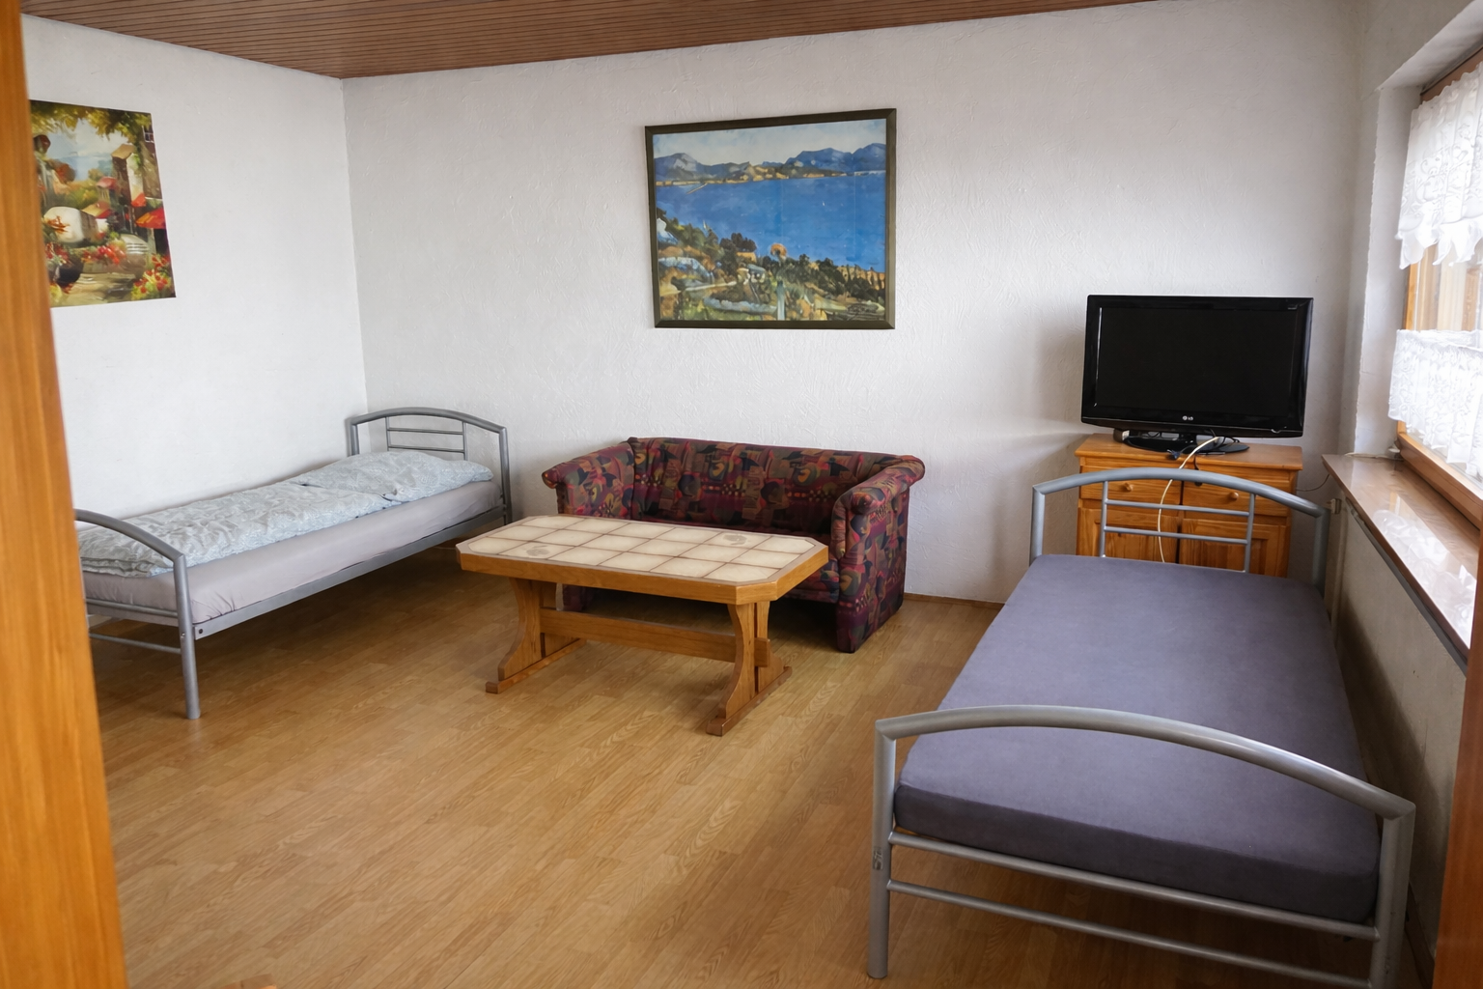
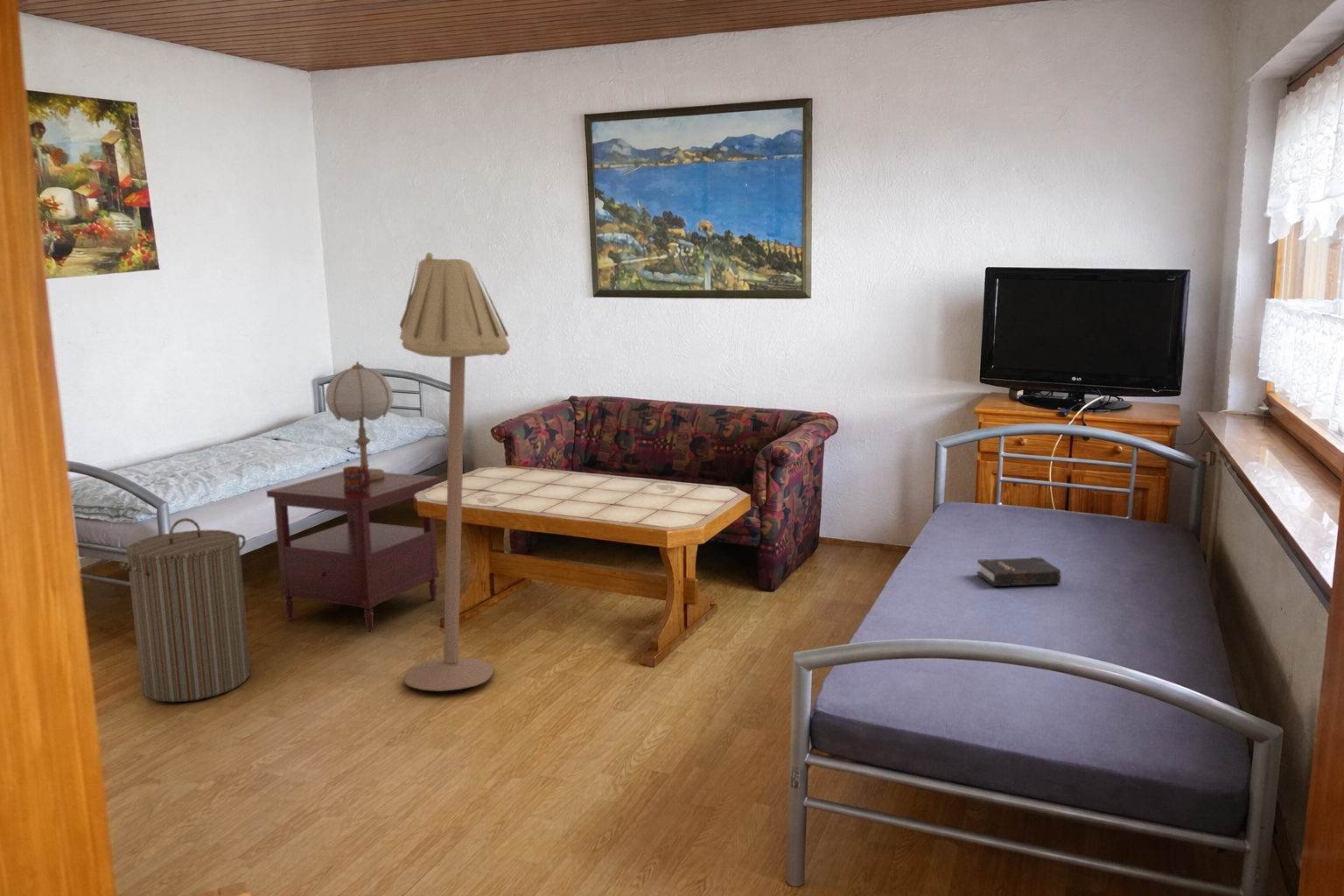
+ side table [266,471,440,633]
+ hardback book [977,556,1061,587]
+ mug [342,464,371,492]
+ floor lamp [398,252,511,692]
+ laundry hamper [118,517,251,703]
+ table lamp [325,360,395,480]
